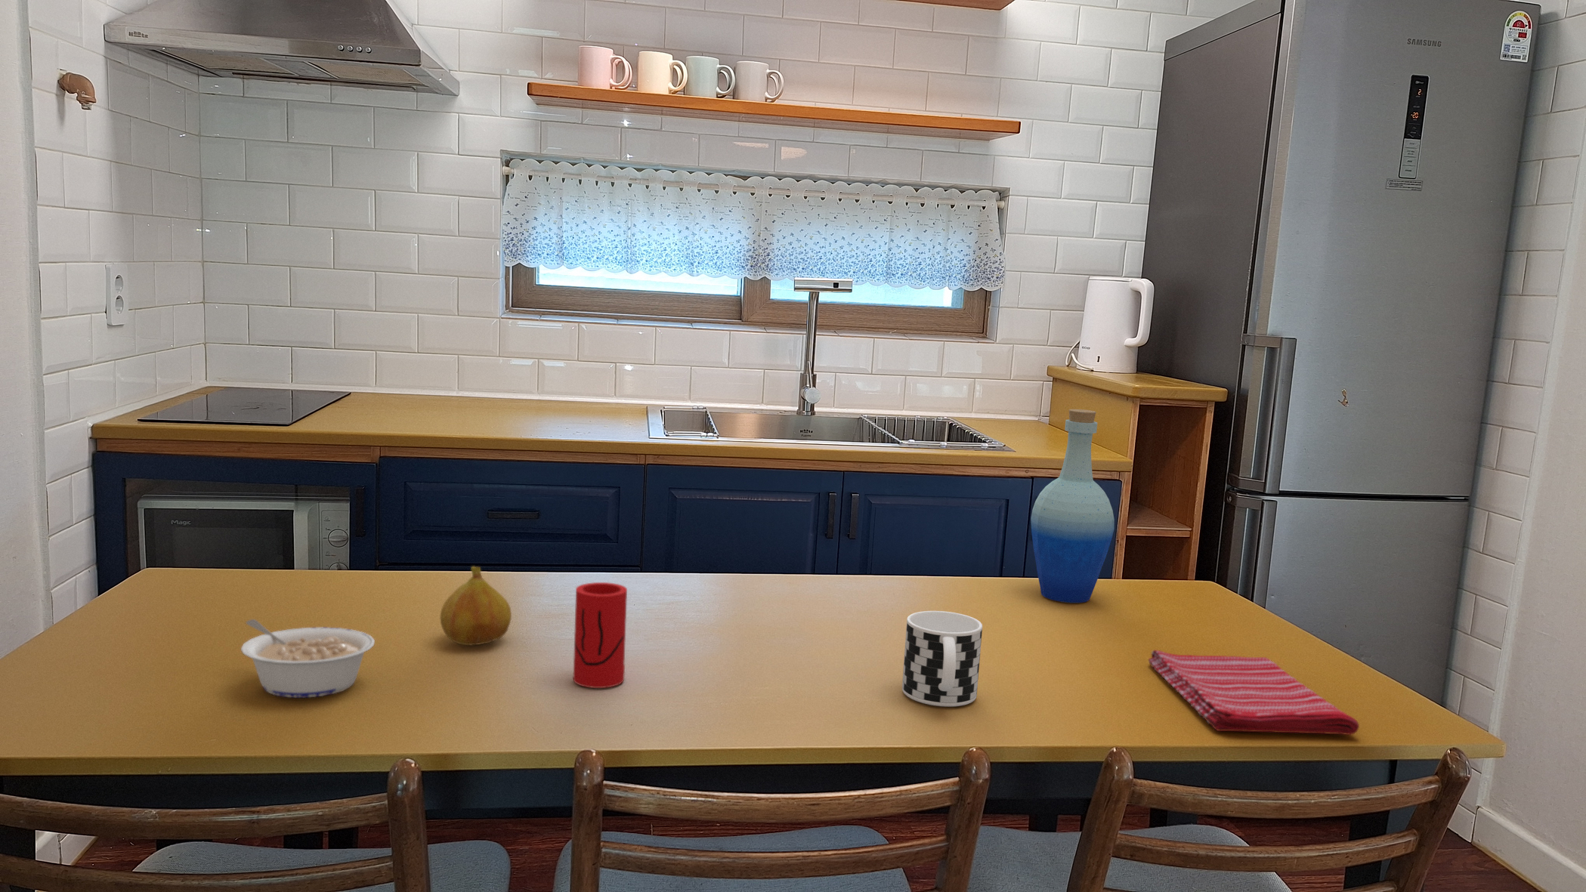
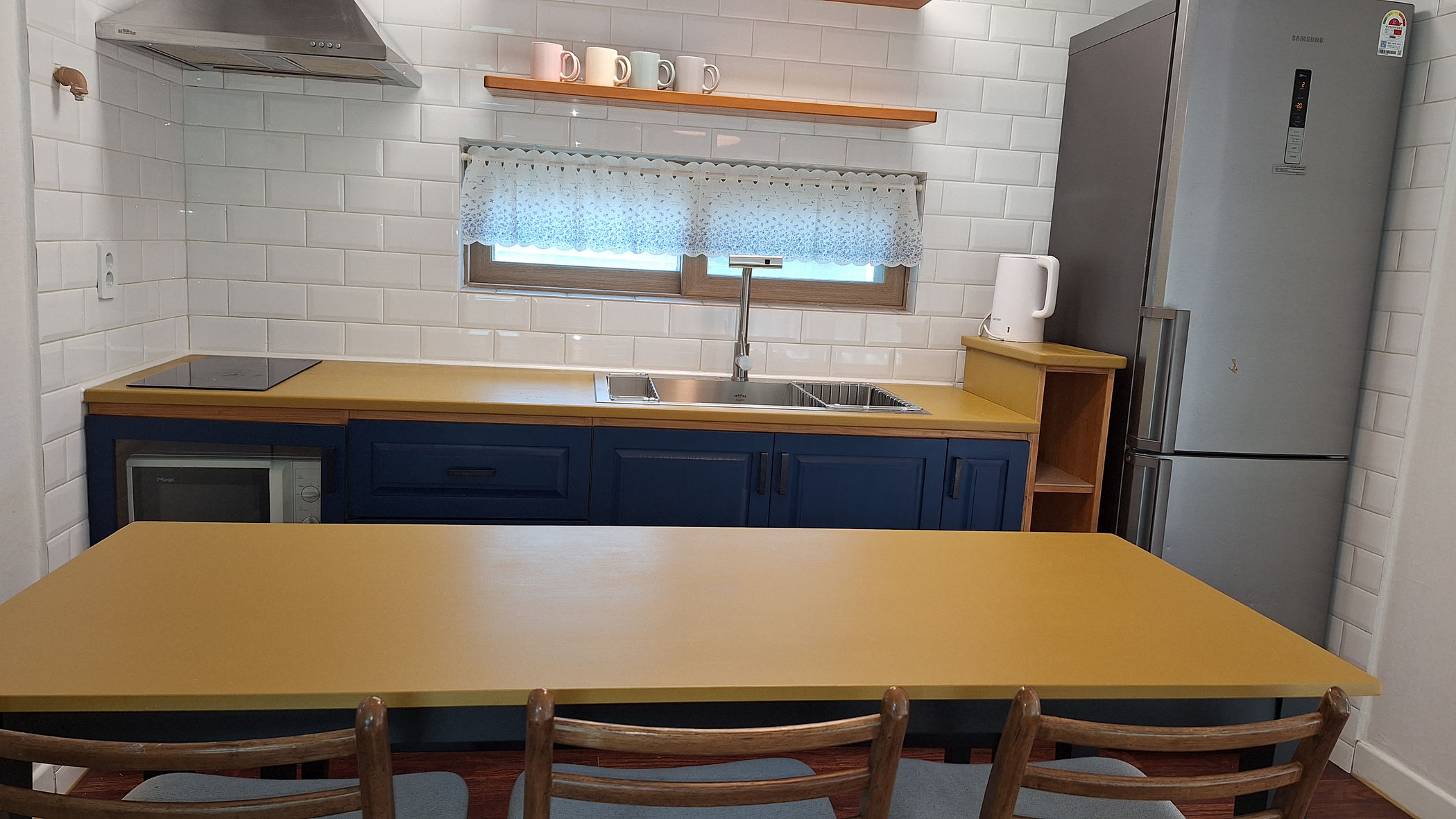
- legume [241,619,376,698]
- cup [573,582,627,688]
- dish towel [1148,649,1361,735]
- fruit [439,565,512,646]
- cup [902,610,983,708]
- bottle [1030,408,1115,603]
